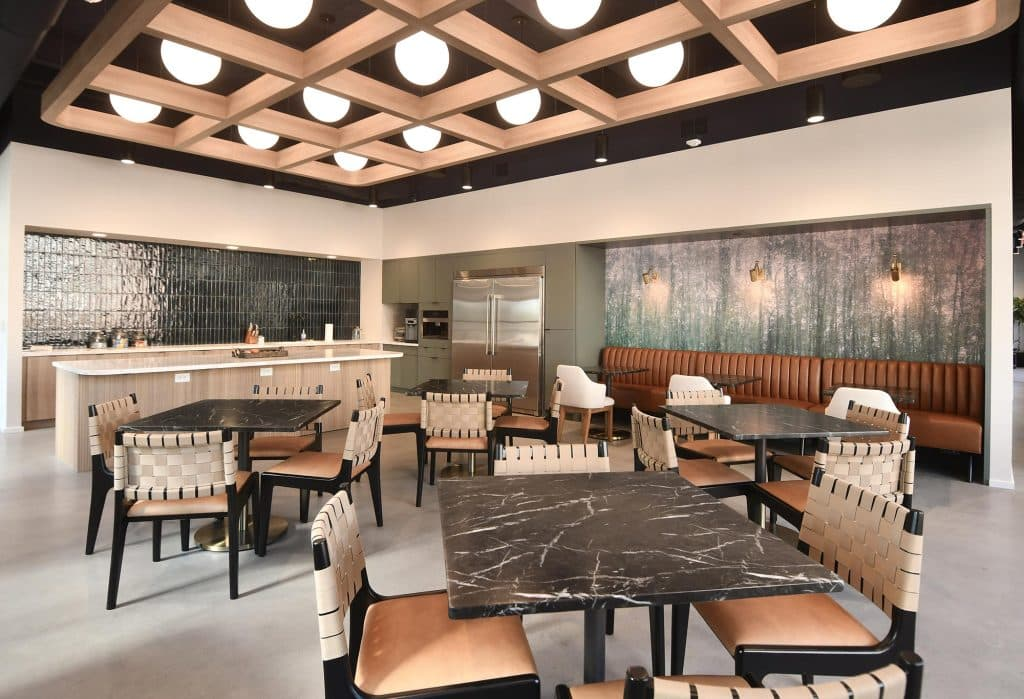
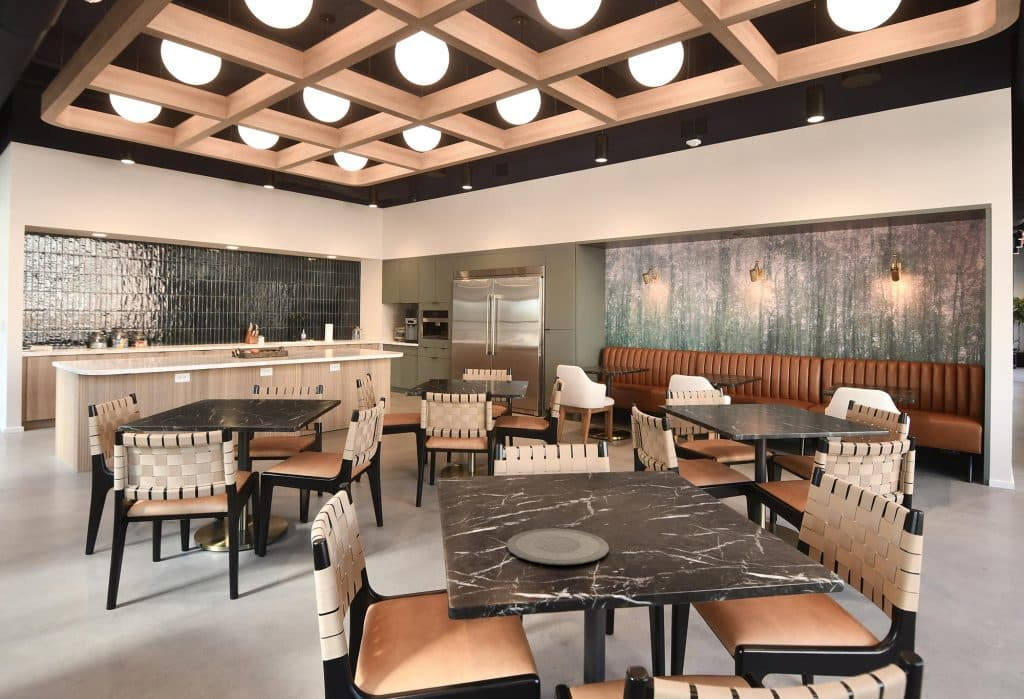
+ plate [506,527,610,567]
